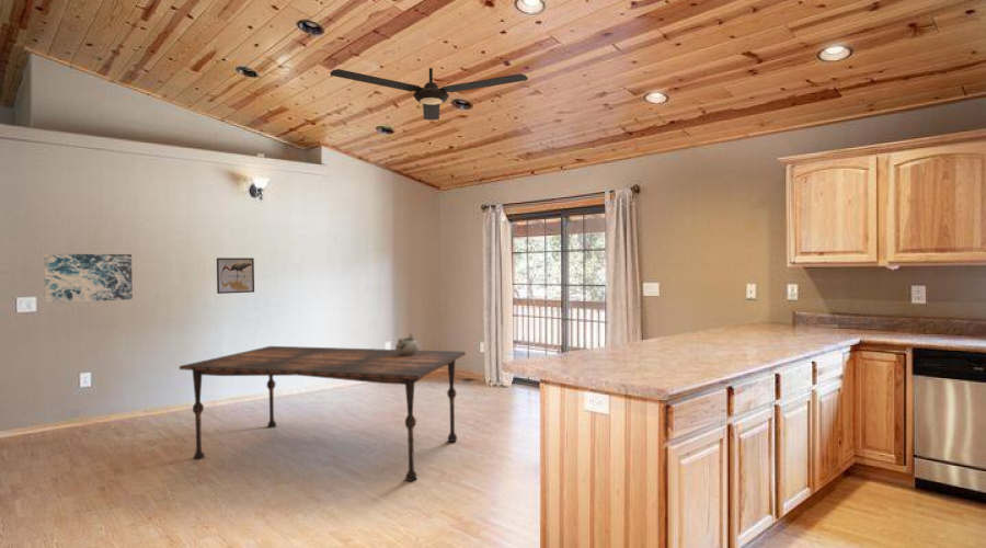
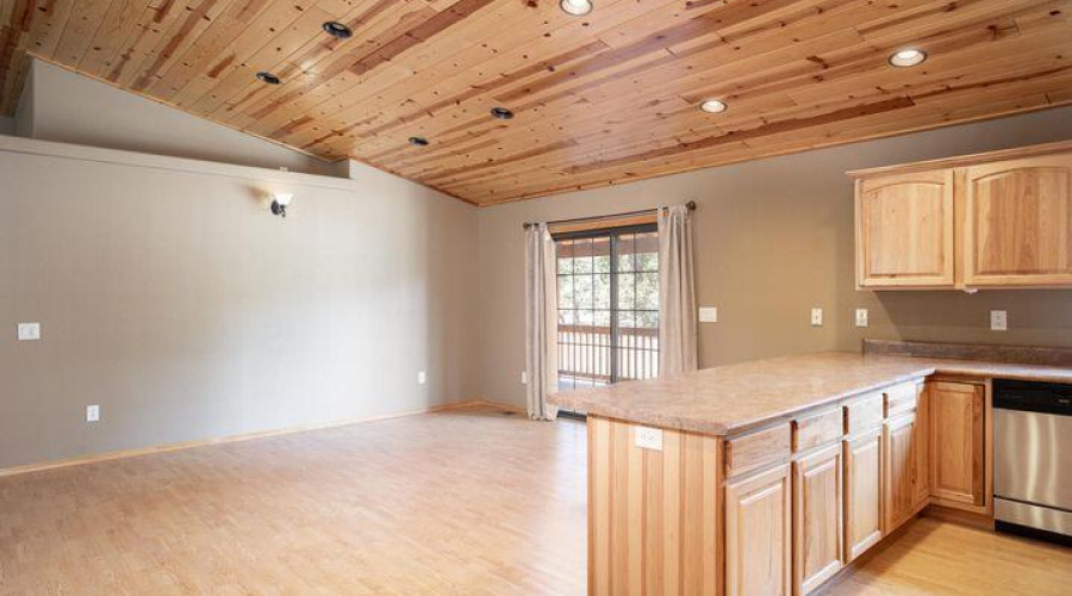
- decorative bowl [394,333,420,355]
- ceiling fan [329,67,529,121]
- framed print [216,256,255,295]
- wall art [43,253,134,304]
- dining table [179,345,467,482]
